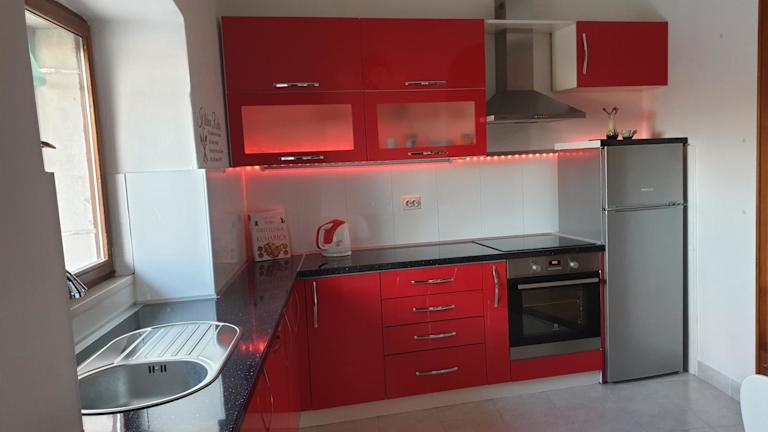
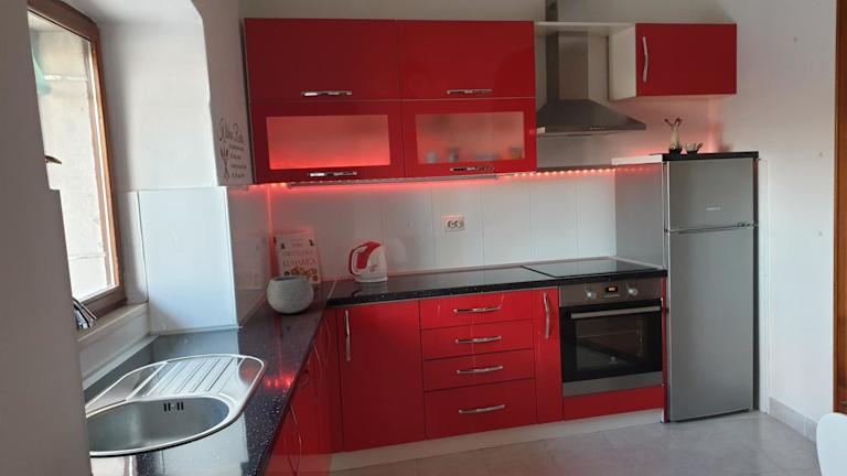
+ bowl [266,274,314,314]
